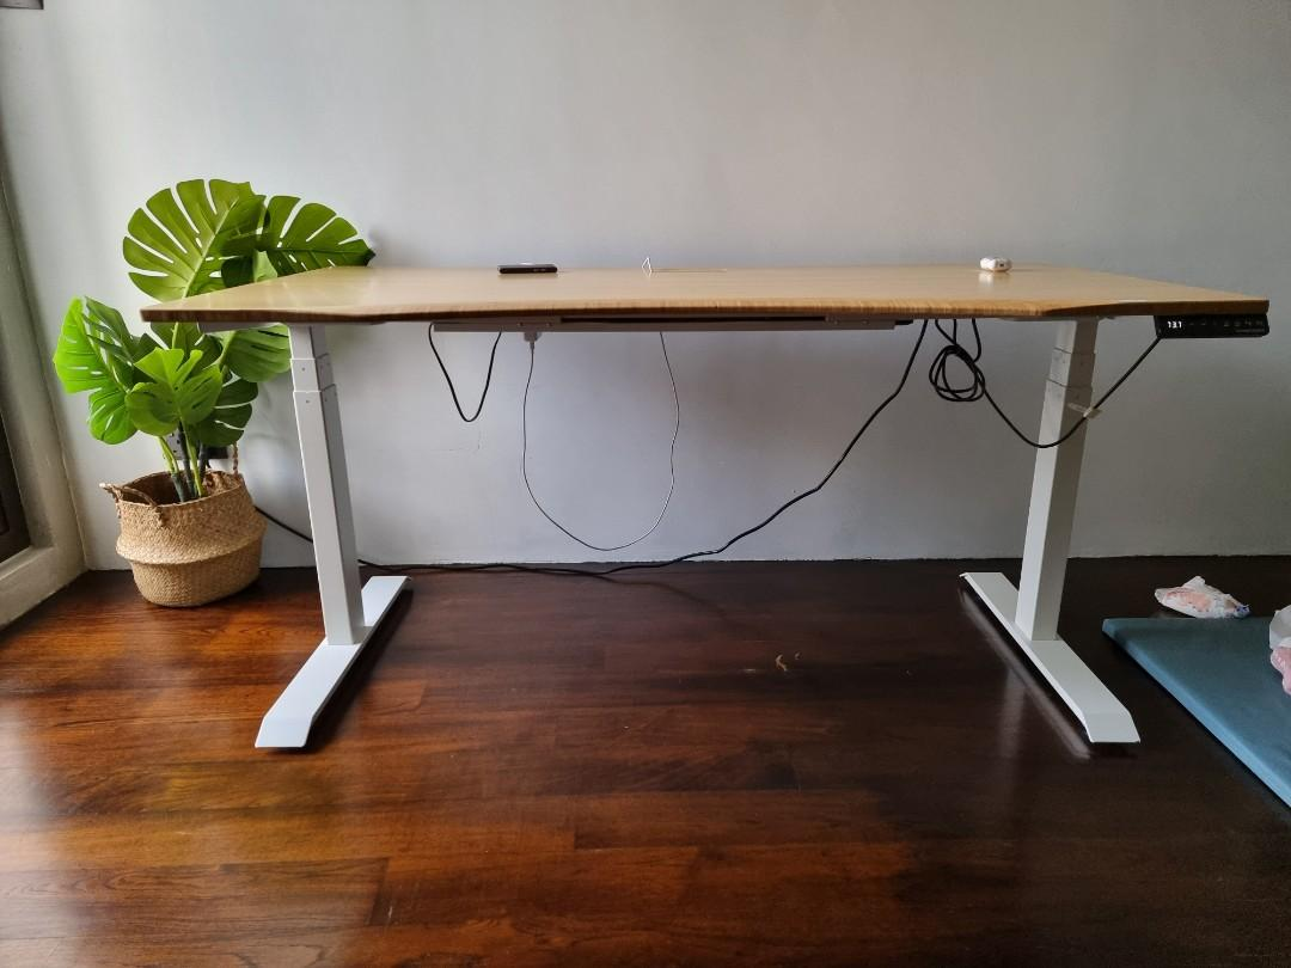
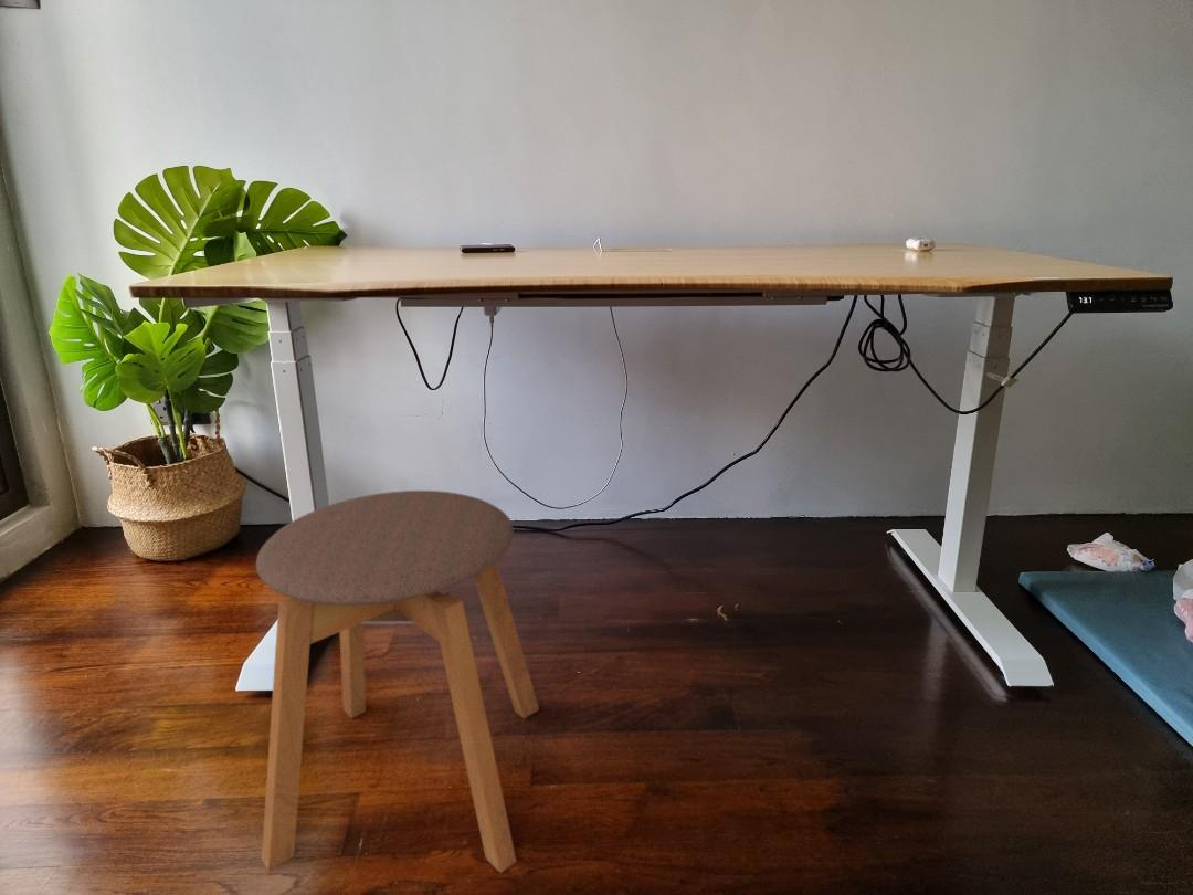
+ stool [255,489,540,874]
